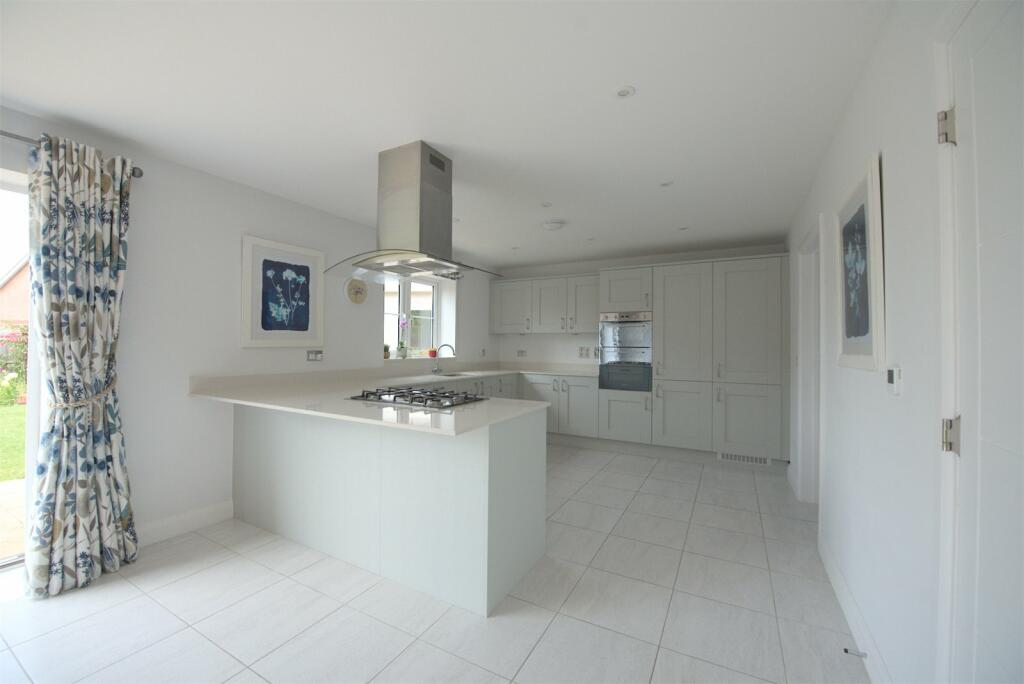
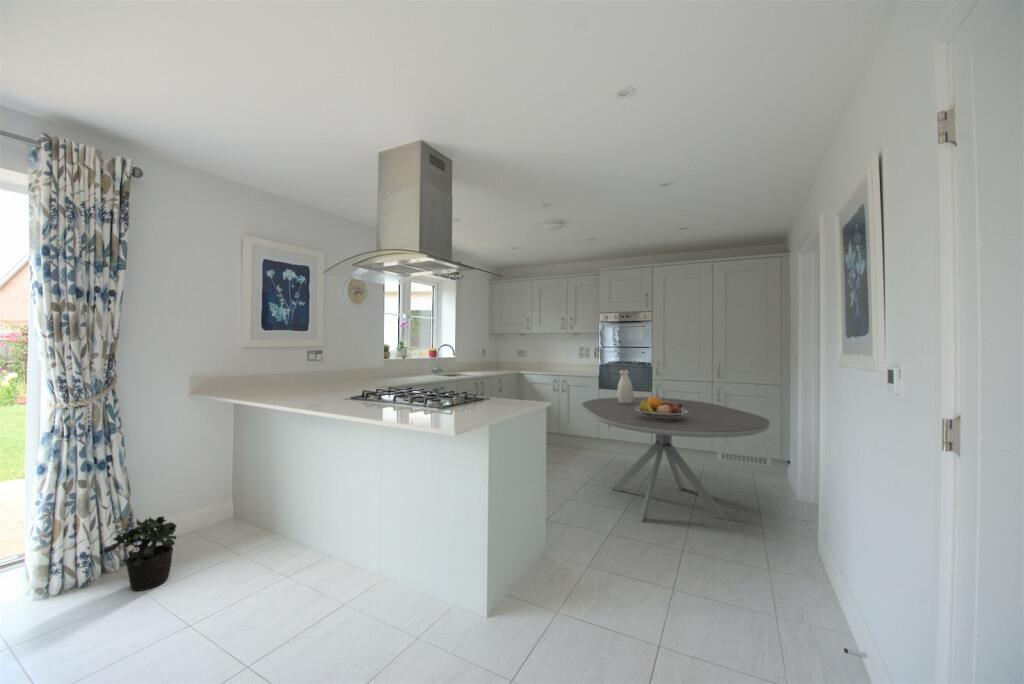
+ potted plant [103,515,178,592]
+ dining table [581,396,771,523]
+ vase [616,369,634,404]
+ fruit bowl [635,396,688,420]
